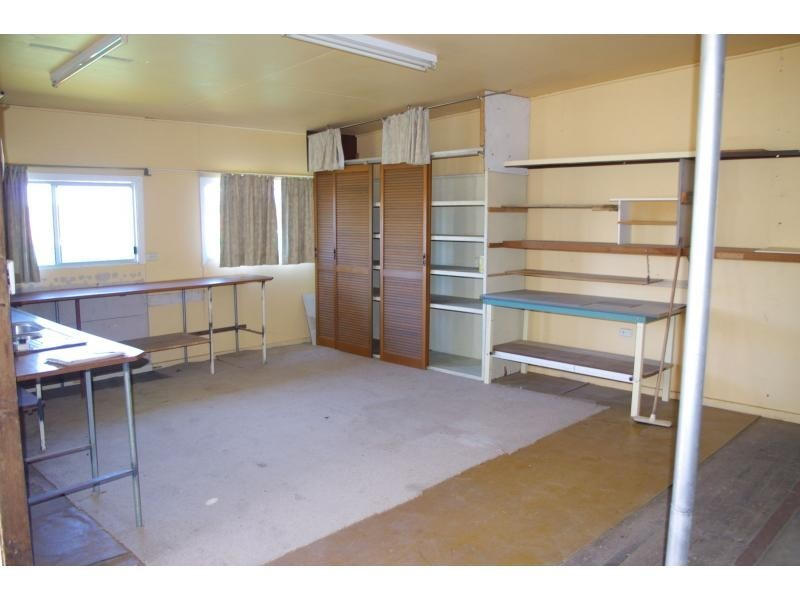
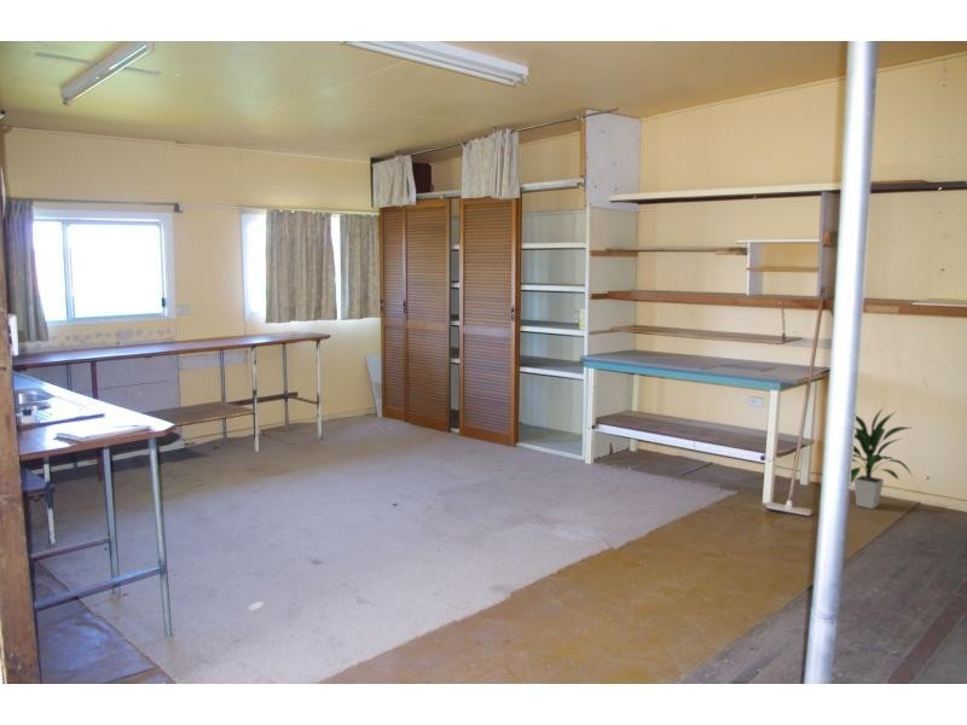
+ indoor plant [850,406,913,510]
